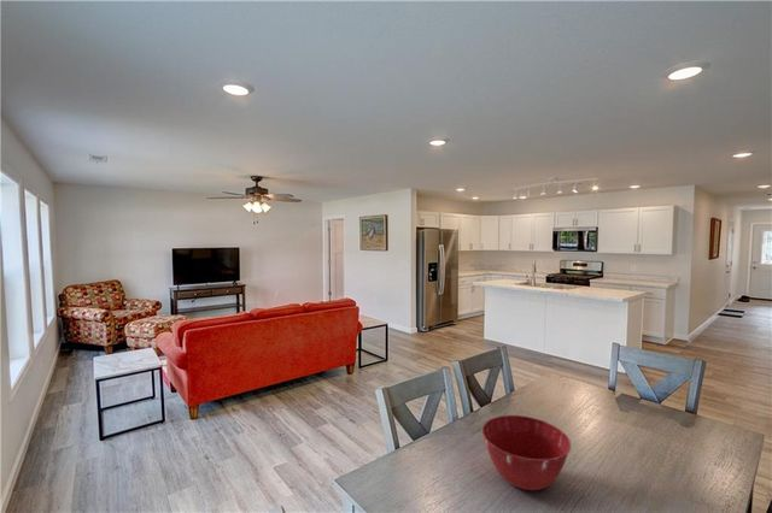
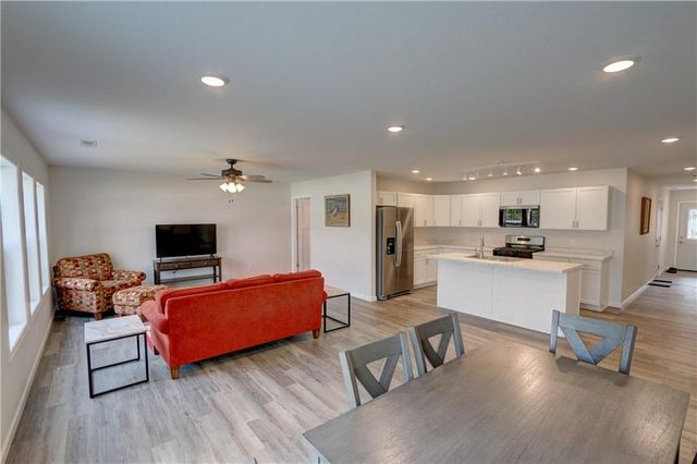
- mixing bowl [481,414,572,491]
